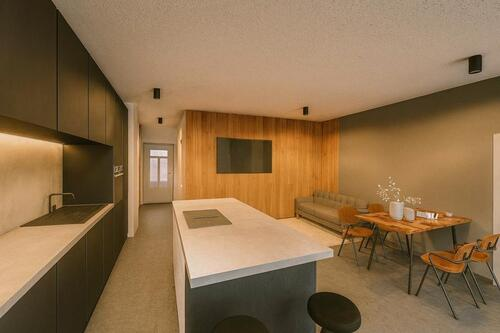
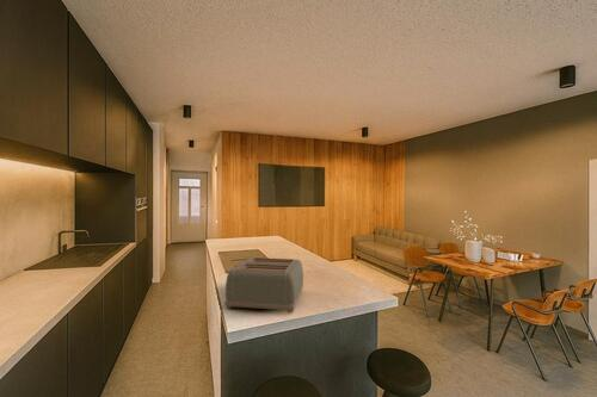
+ toaster [223,256,304,314]
